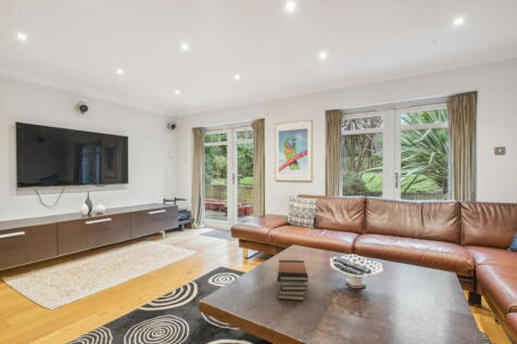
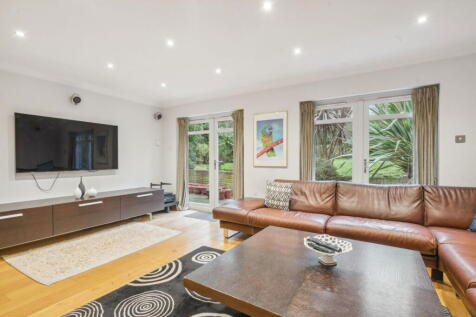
- book stack [276,259,310,302]
